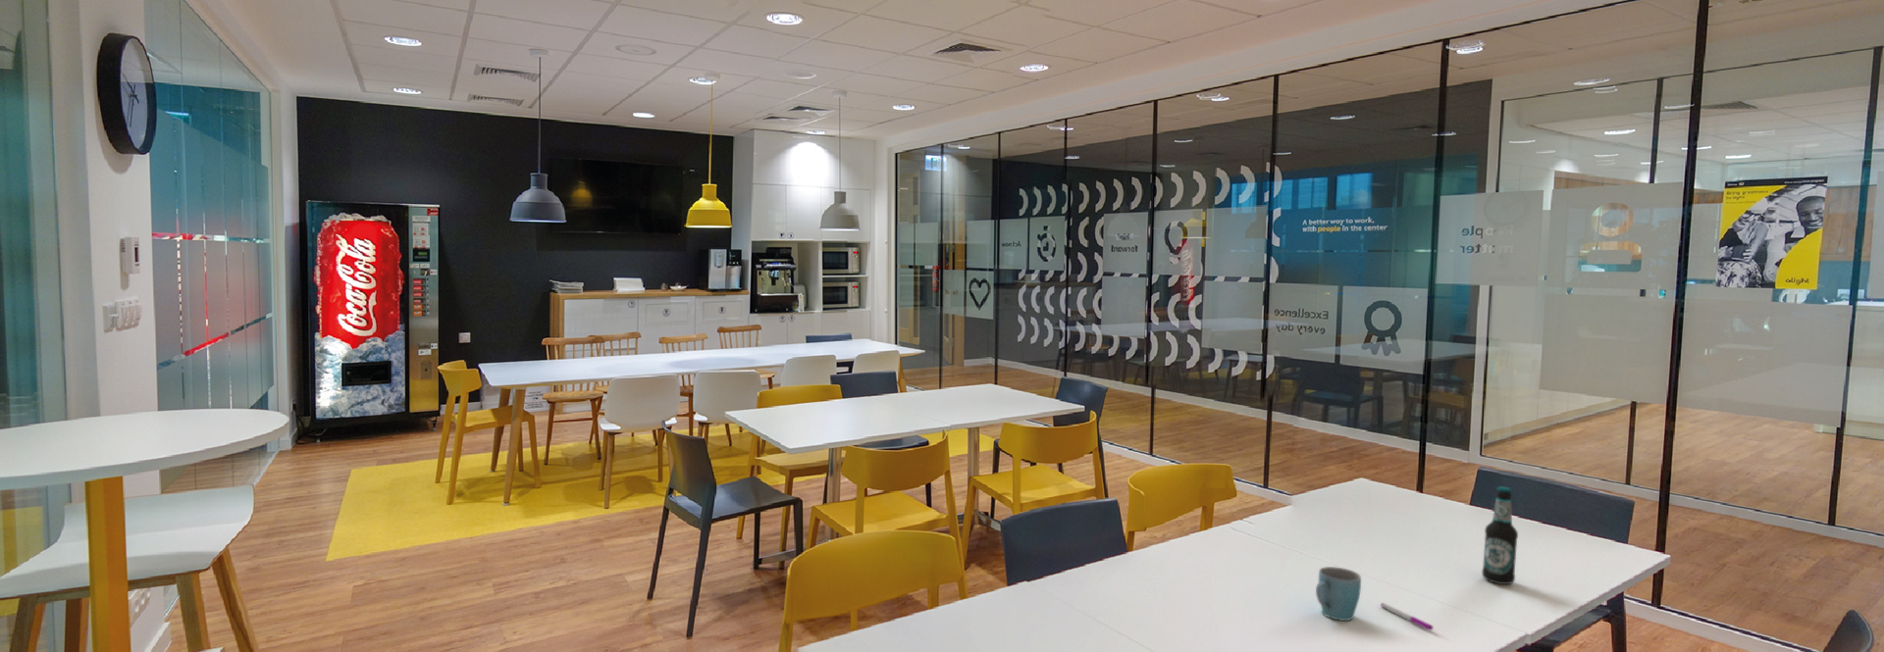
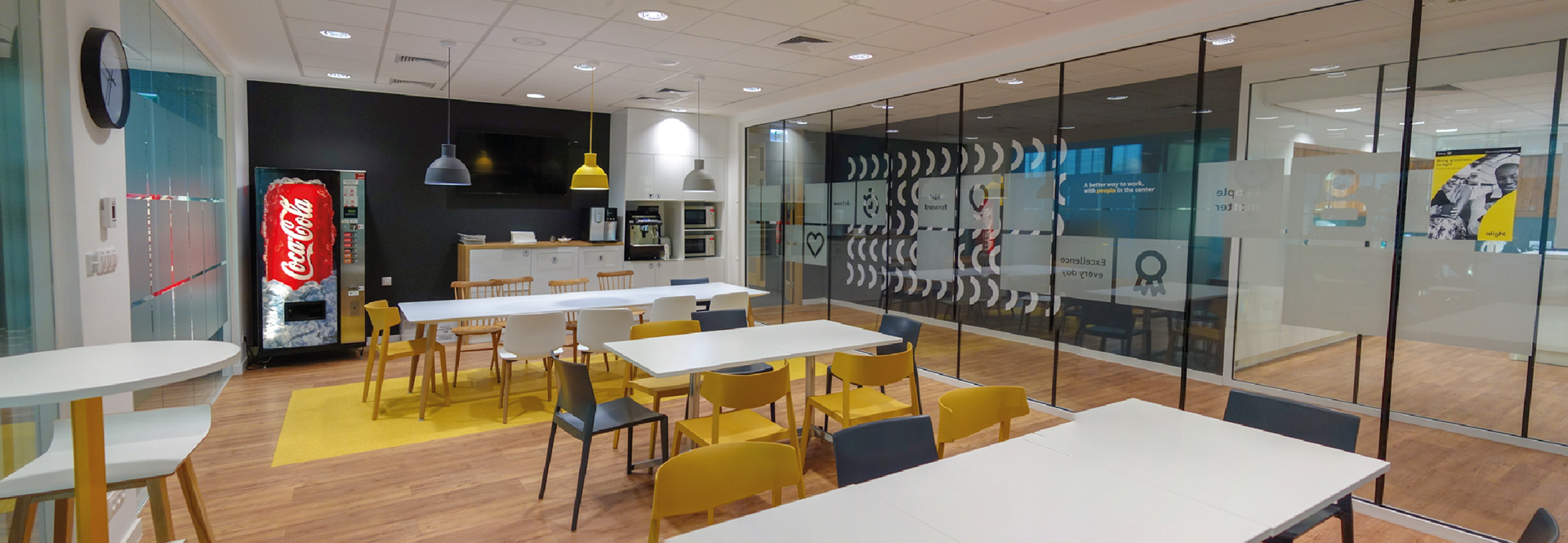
- bottle [1480,485,1519,585]
- mug [1314,566,1363,622]
- pen [1379,602,1433,632]
